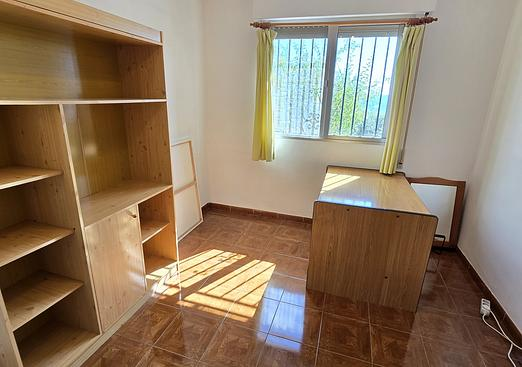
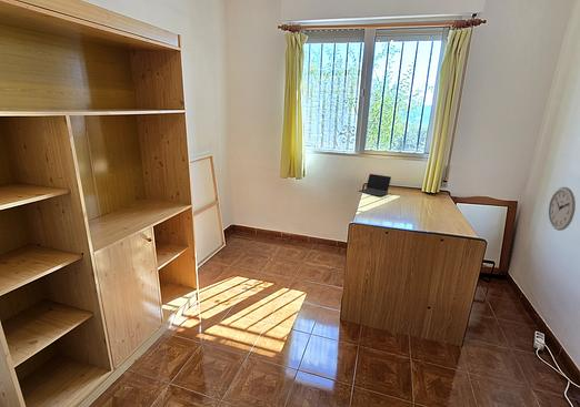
+ laptop computer [358,173,392,196]
+ wall clock [548,186,577,232]
